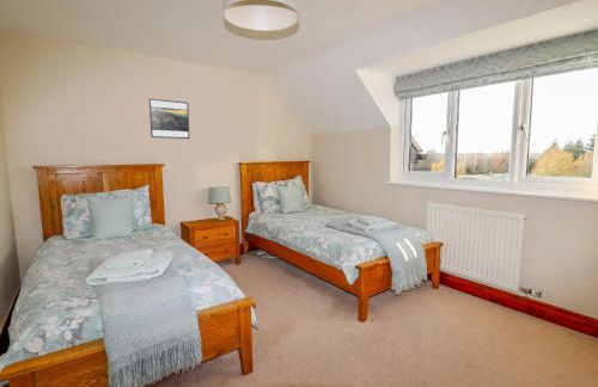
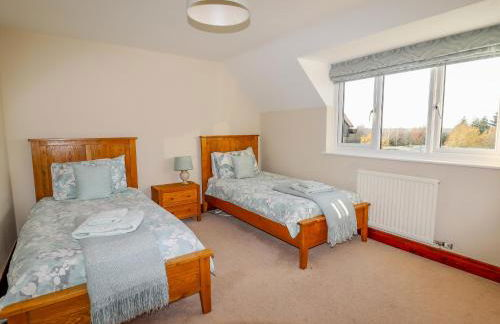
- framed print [148,98,191,140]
